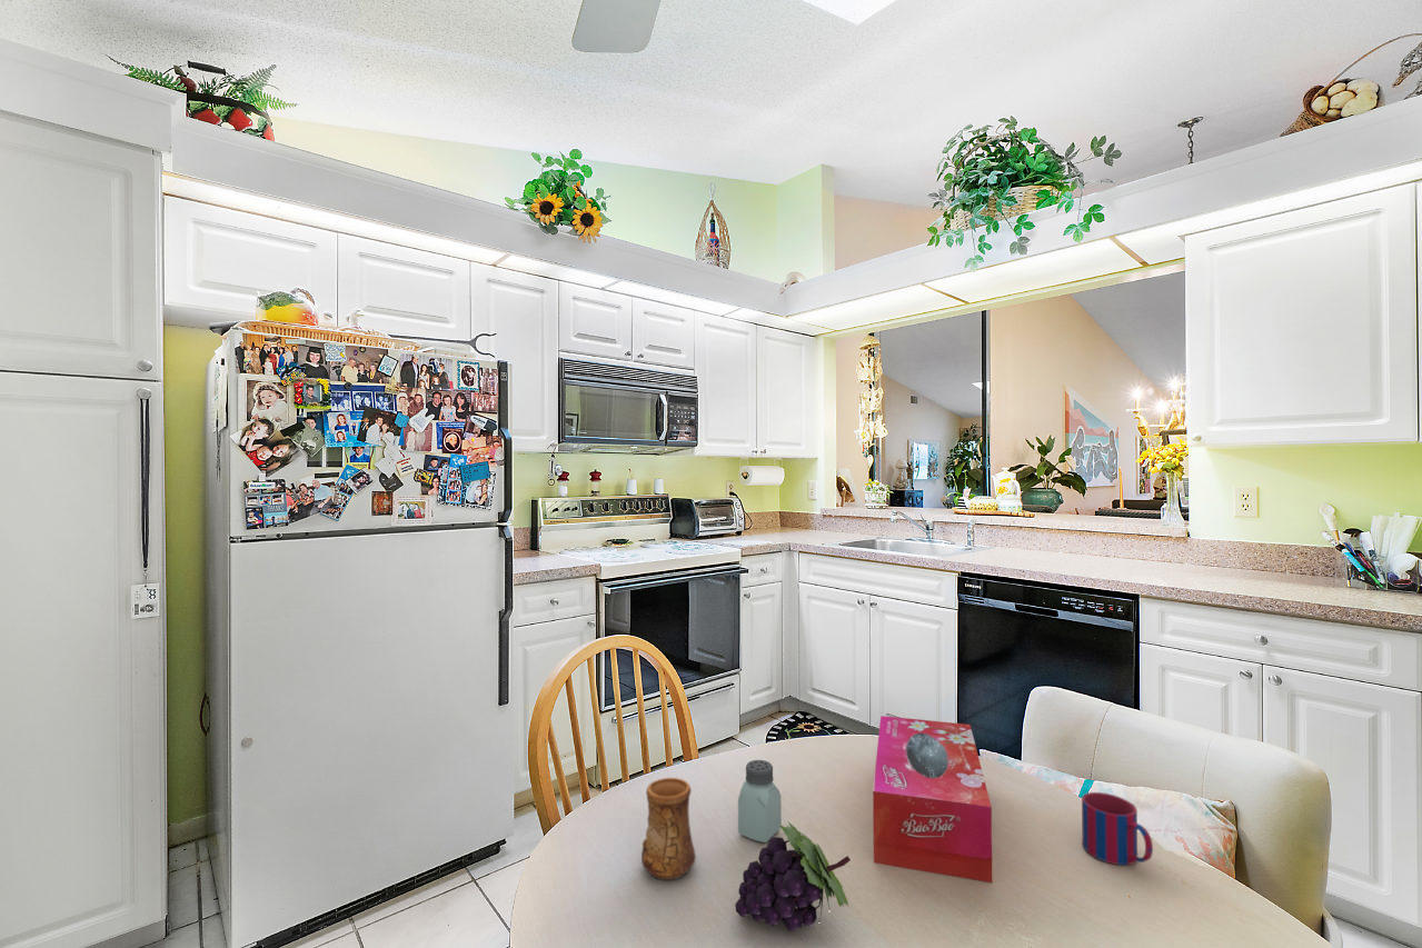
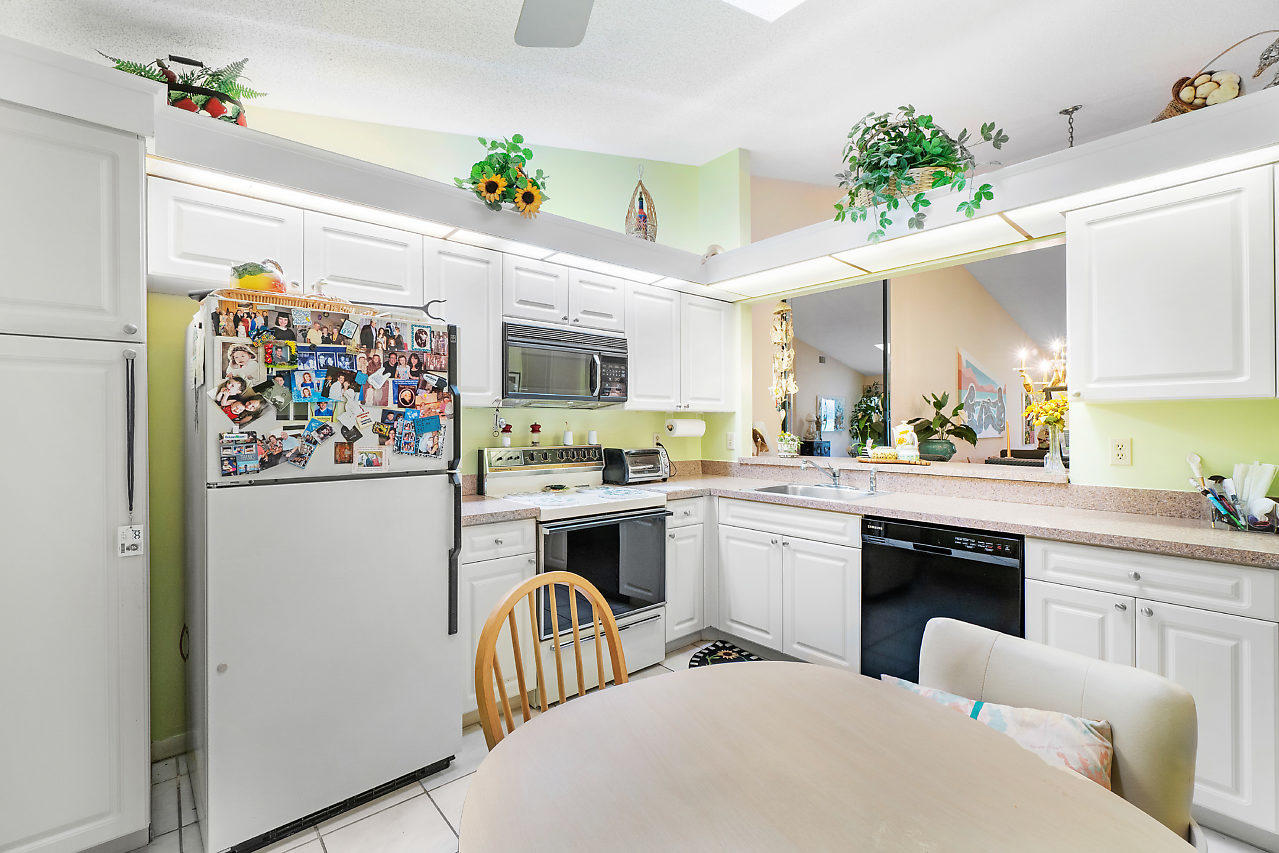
- saltshaker [737,759,783,844]
- mug [1081,791,1154,866]
- fruit [734,821,852,932]
- tissue box [872,715,993,884]
- cup [640,777,697,881]
